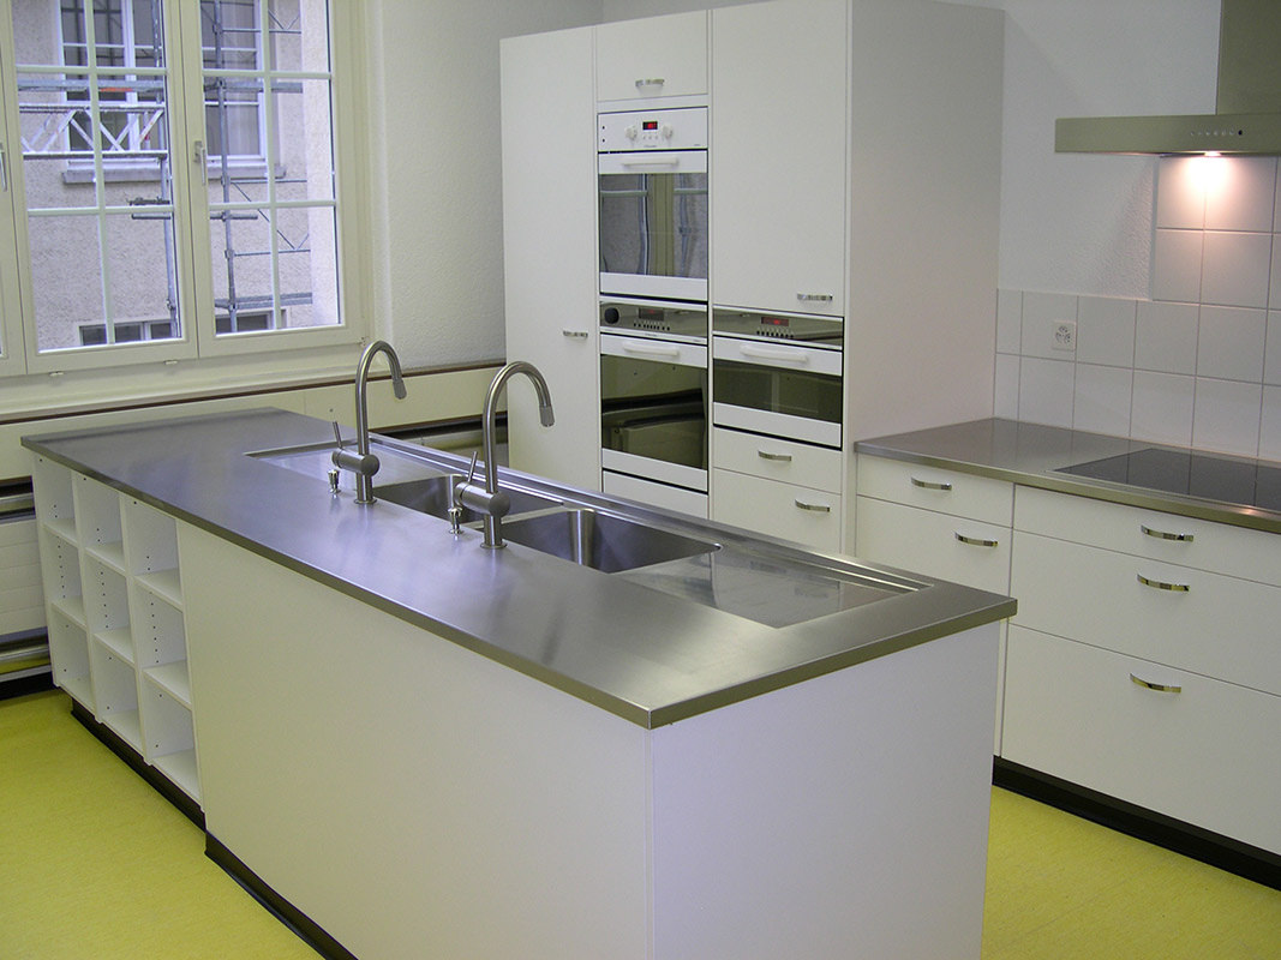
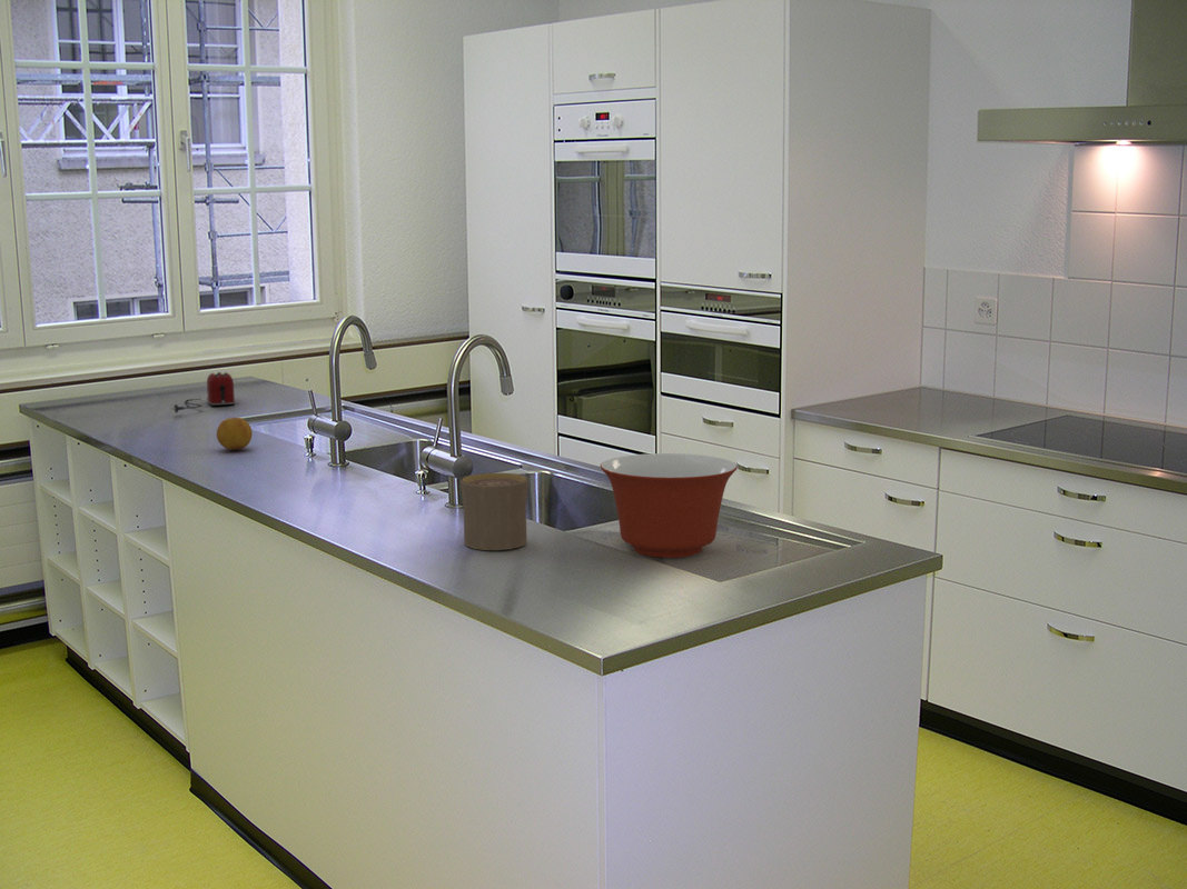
+ cup [459,472,530,551]
+ mixing bowl [600,452,739,559]
+ fruit [216,417,254,451]
+ toaster [170,371,236,413]
